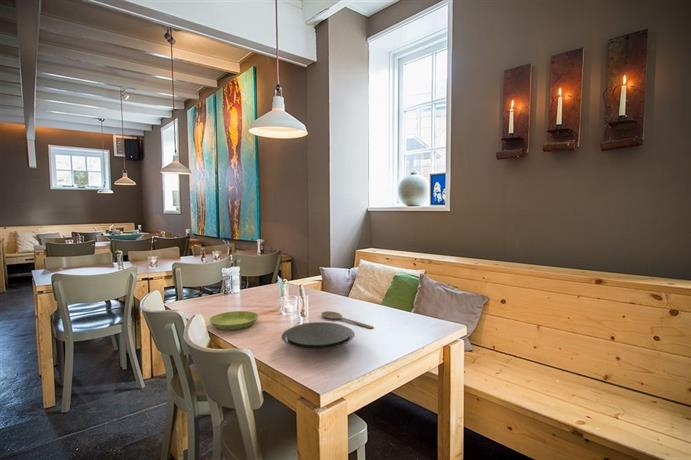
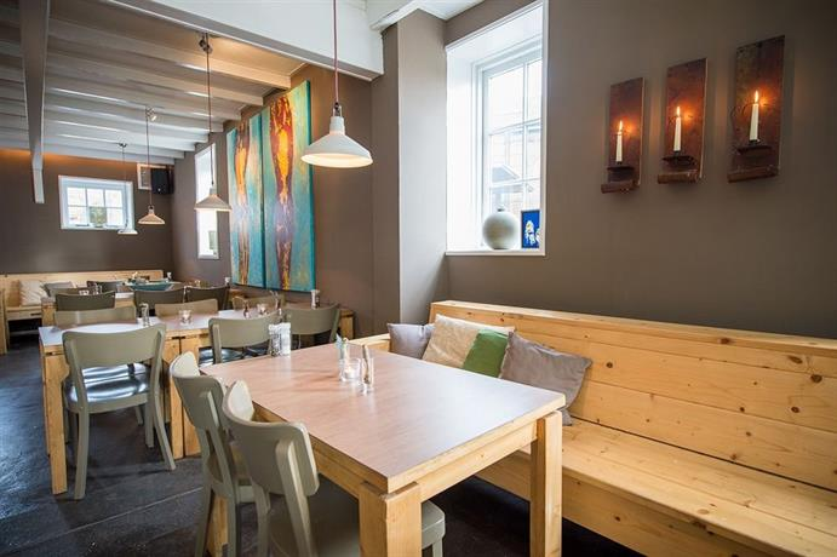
- saucer [208,310,259,331]
- plate [280,321,356,351]
- wooden spoon [320,310,375,330]
